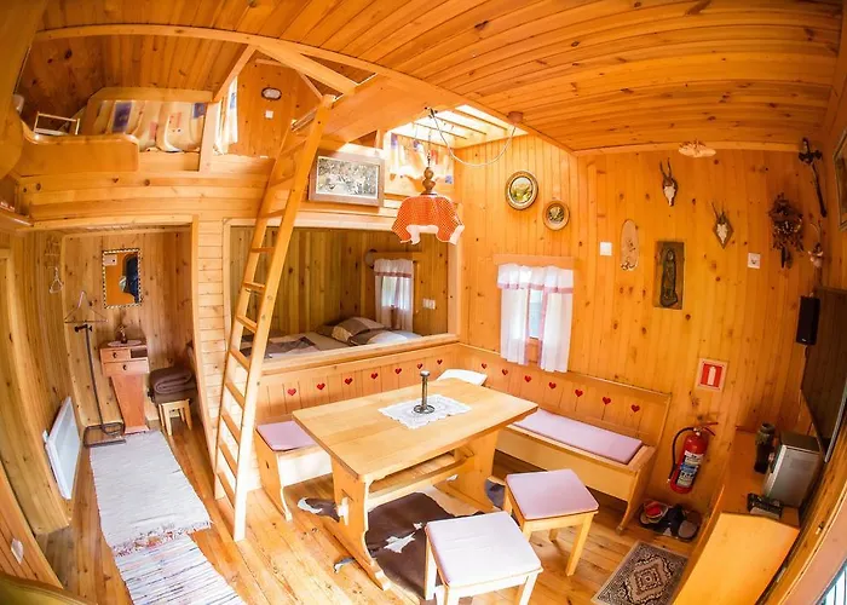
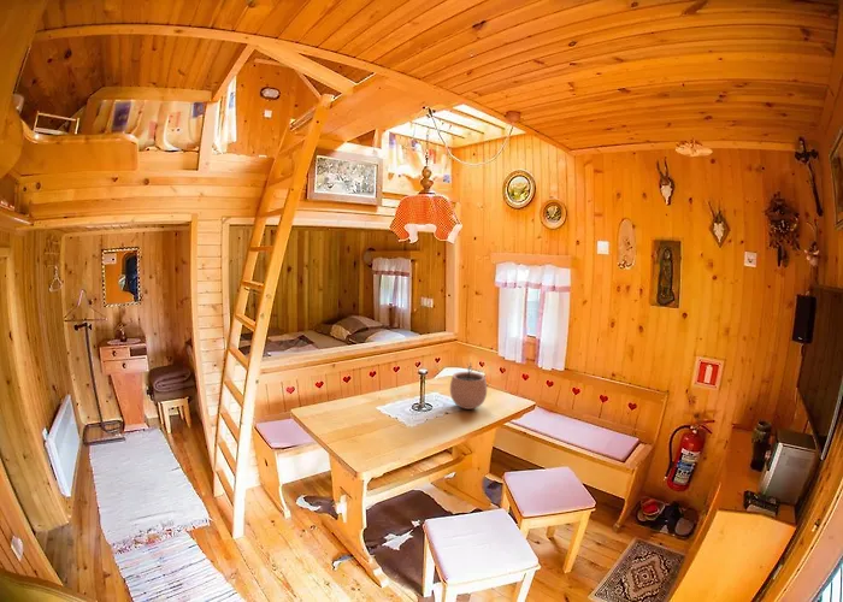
+ plant pot [449,361,488,411]
